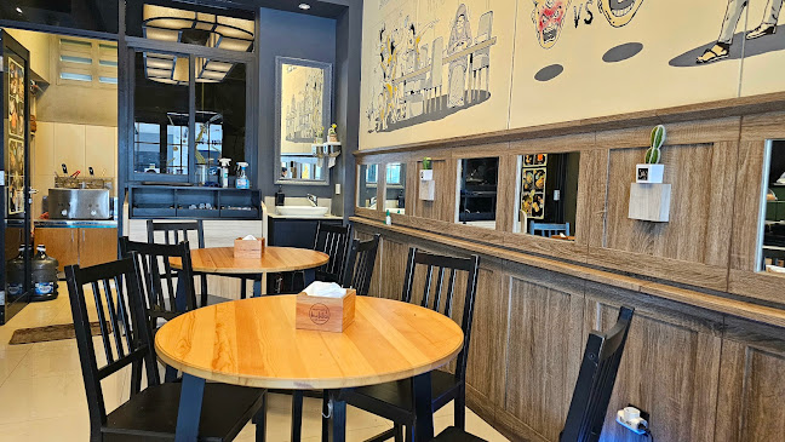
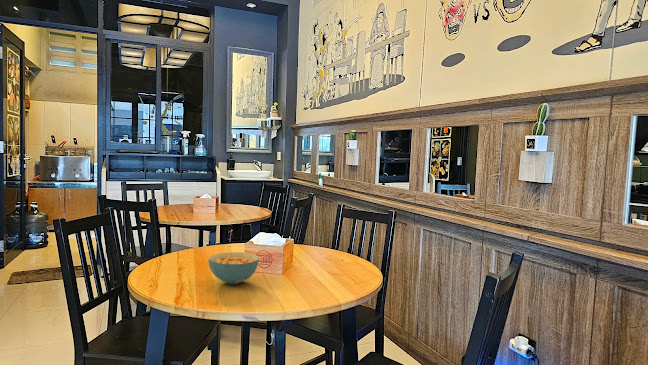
+ cereal bowl [207,251,260,285]
